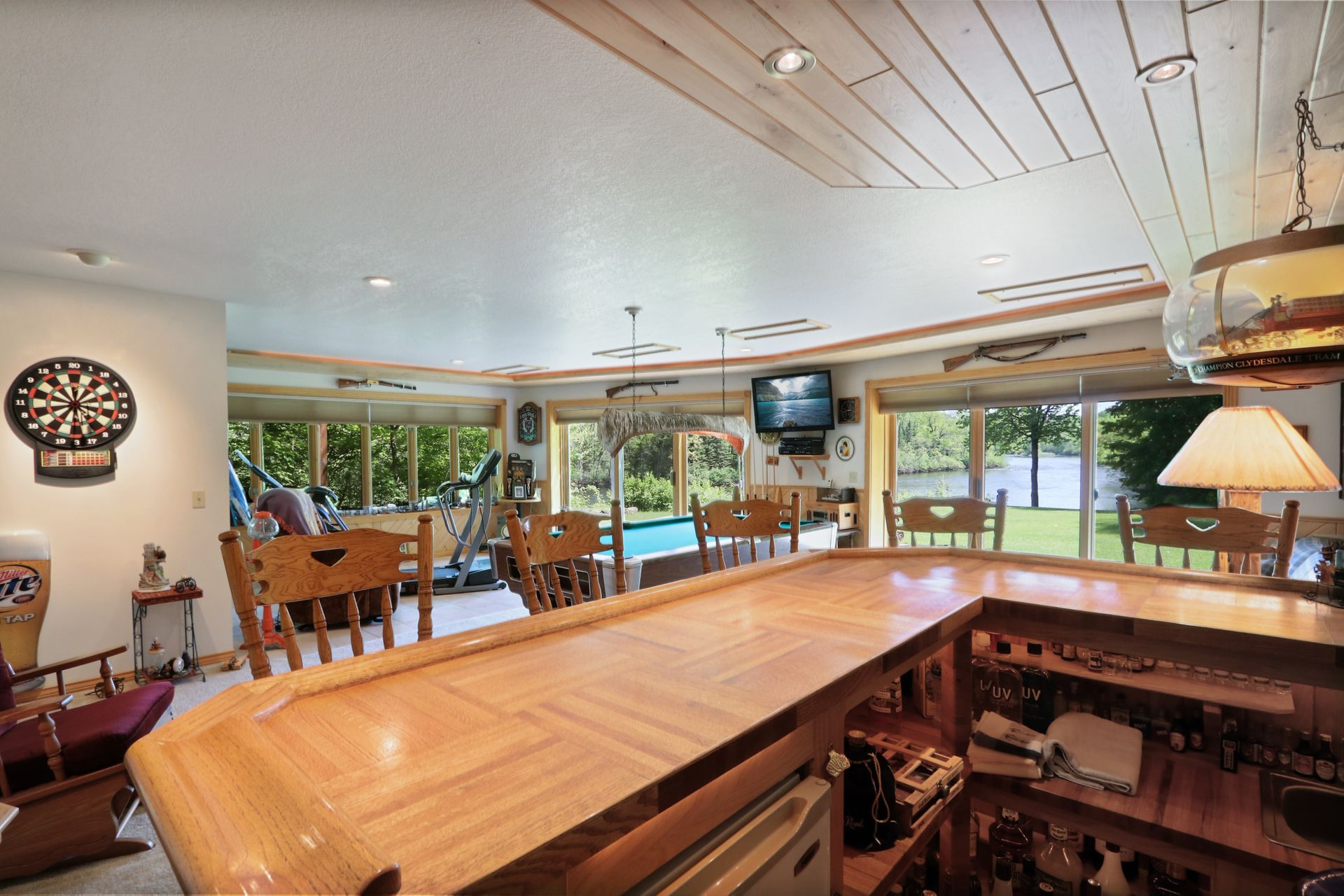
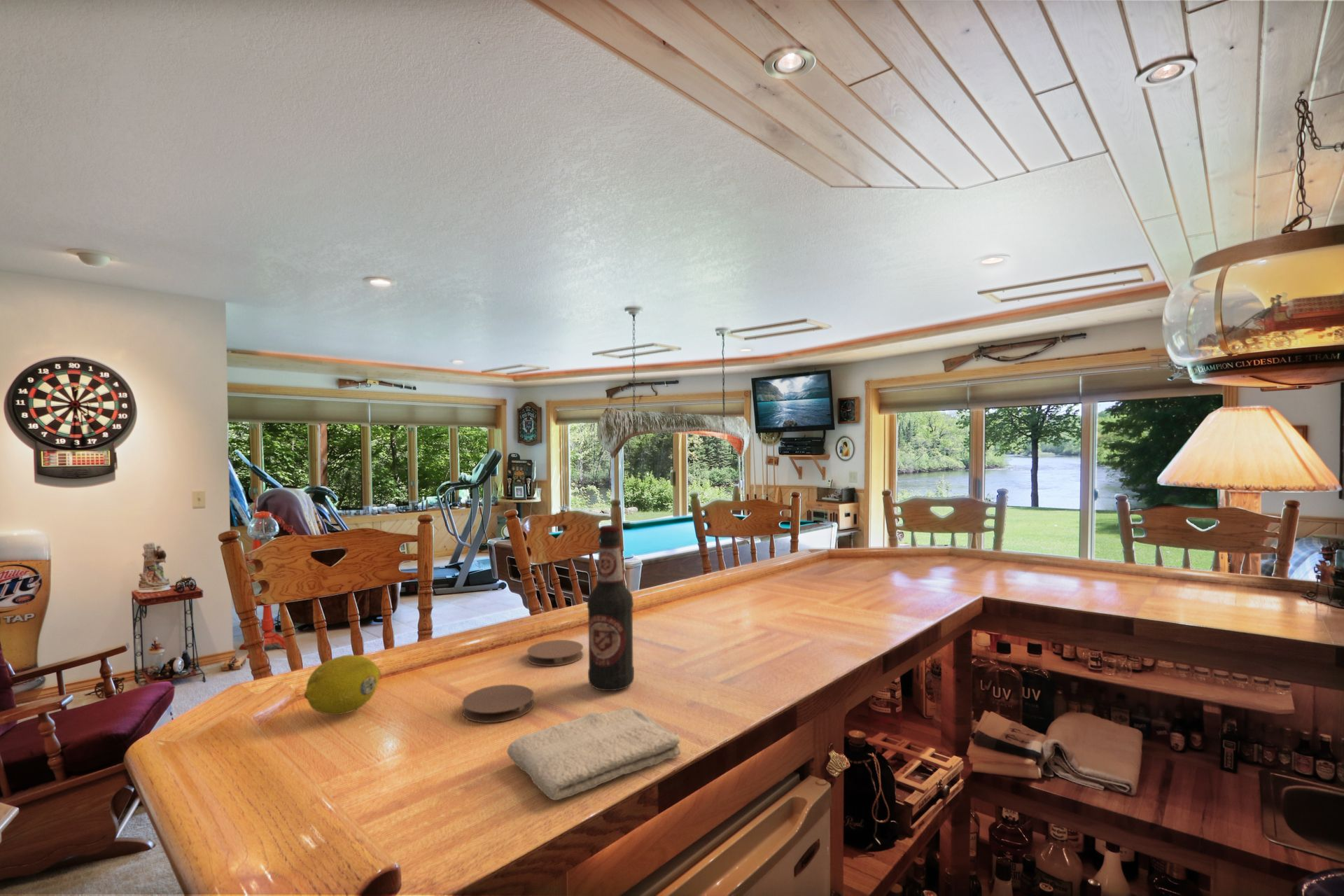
+ washcloth [506,706,681,801]
+ bottle [587,524,635,692]
+ lemon [304,654,381,715]
+ coaster [461,684,535,723]
+ coaster [526,639,584,667]
